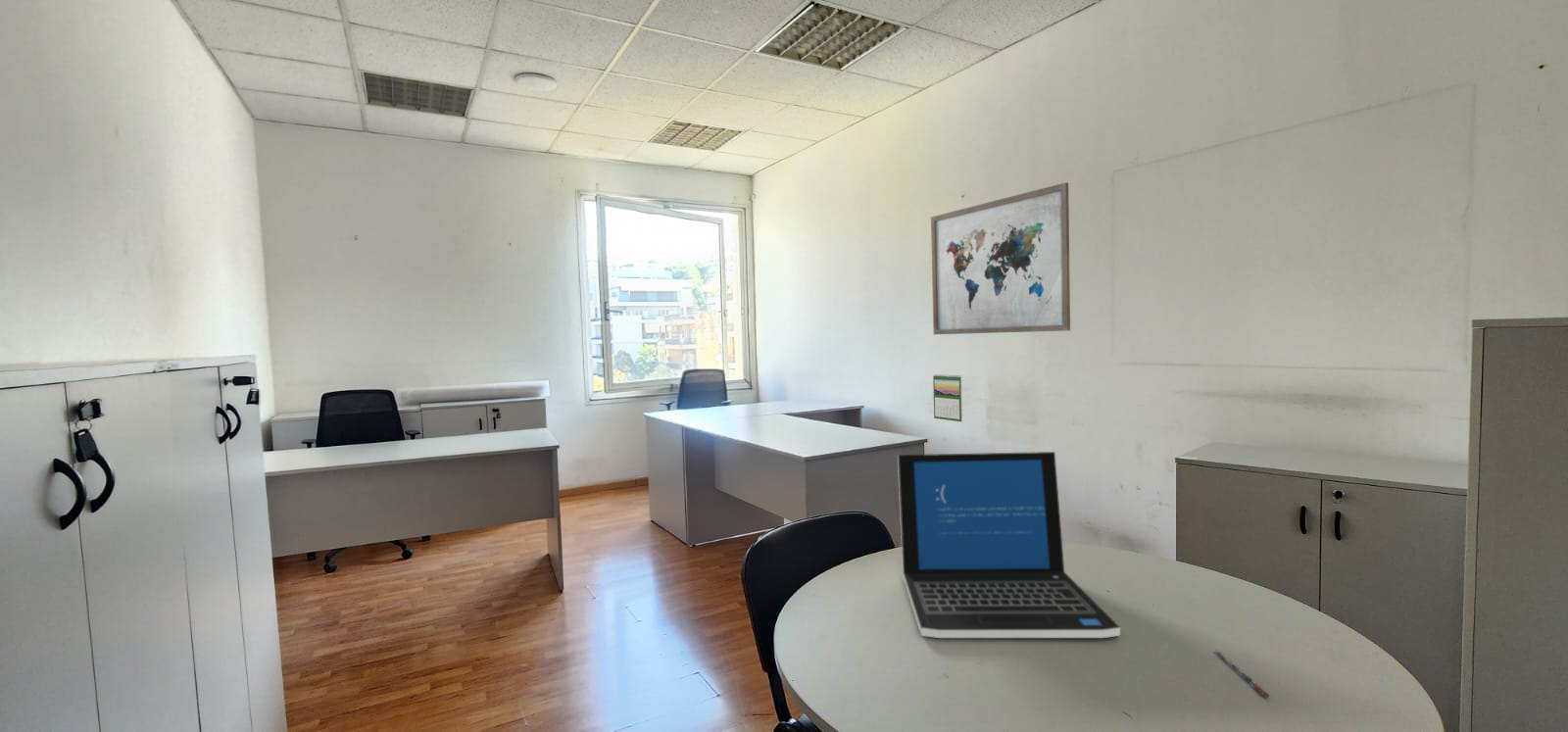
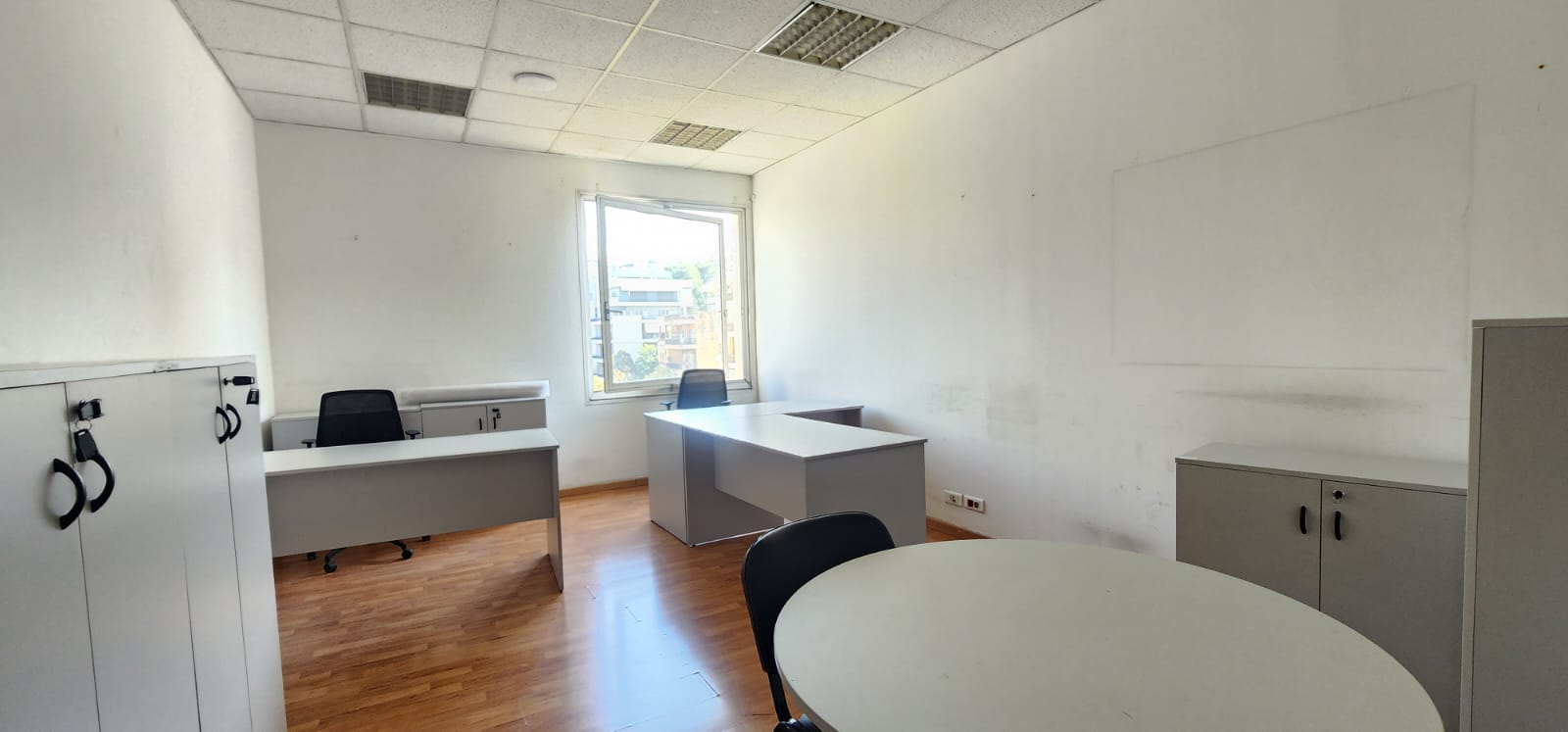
- calendar [932,373,963,422]
- wall art [930,181,1071,335]
- pen [1213,649,1270,699]
- laptop [897,451,1121,639]
